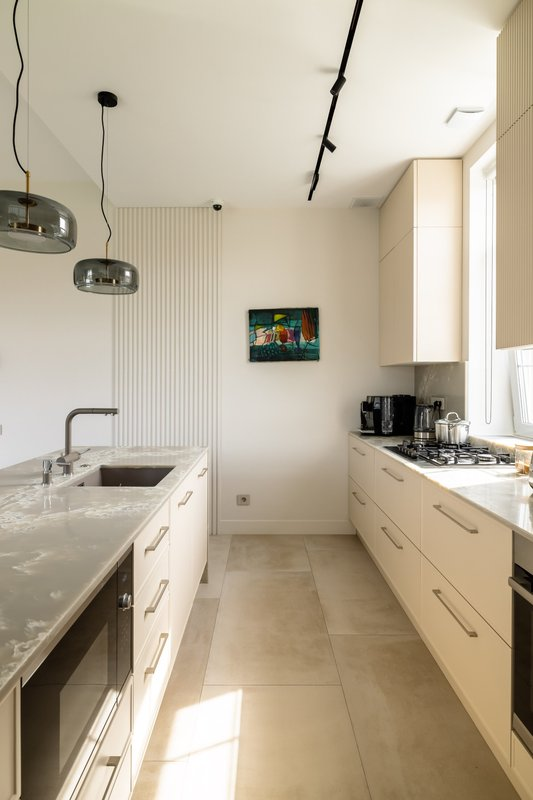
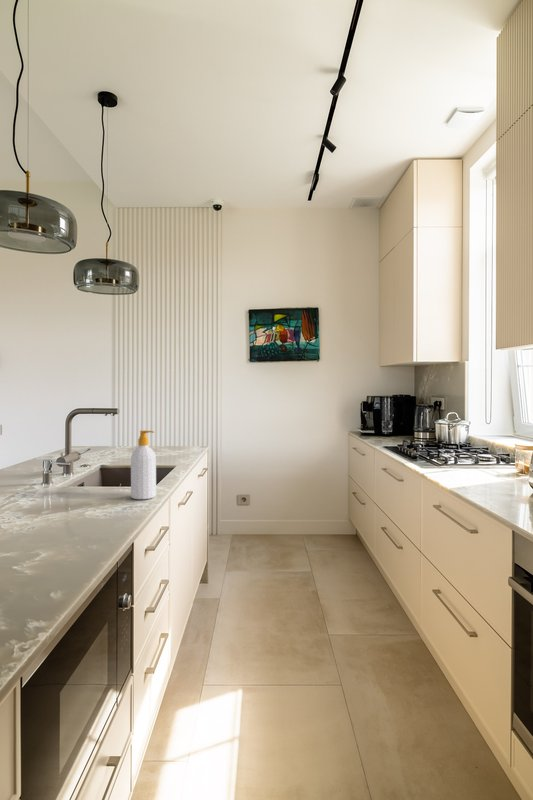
+ soap bottle [130,429,157,500]
